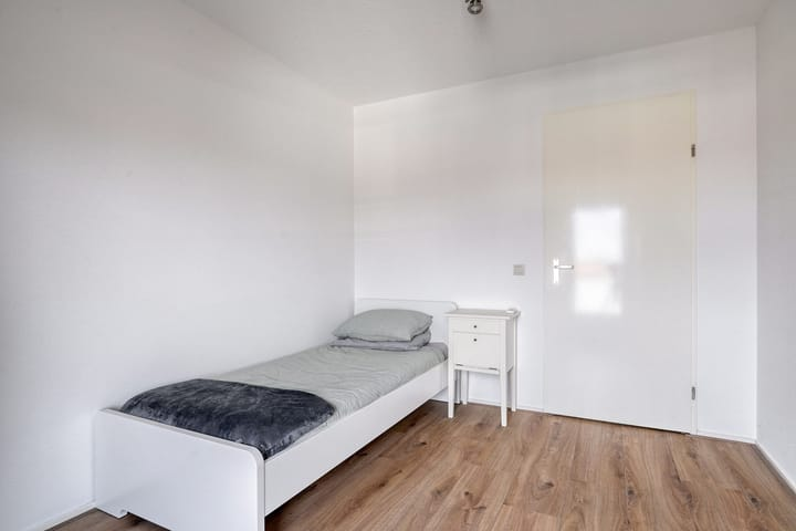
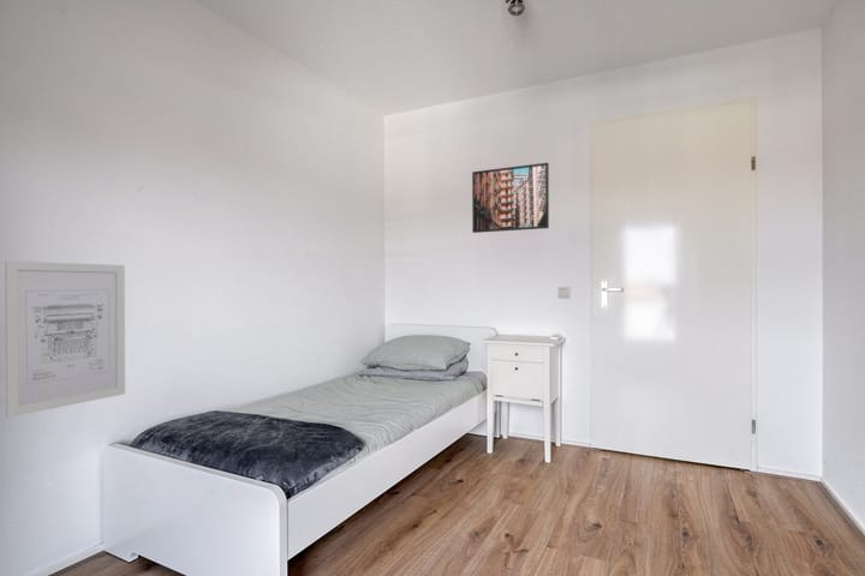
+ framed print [471,162,550,234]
+ wall art [4,259,126,419]
